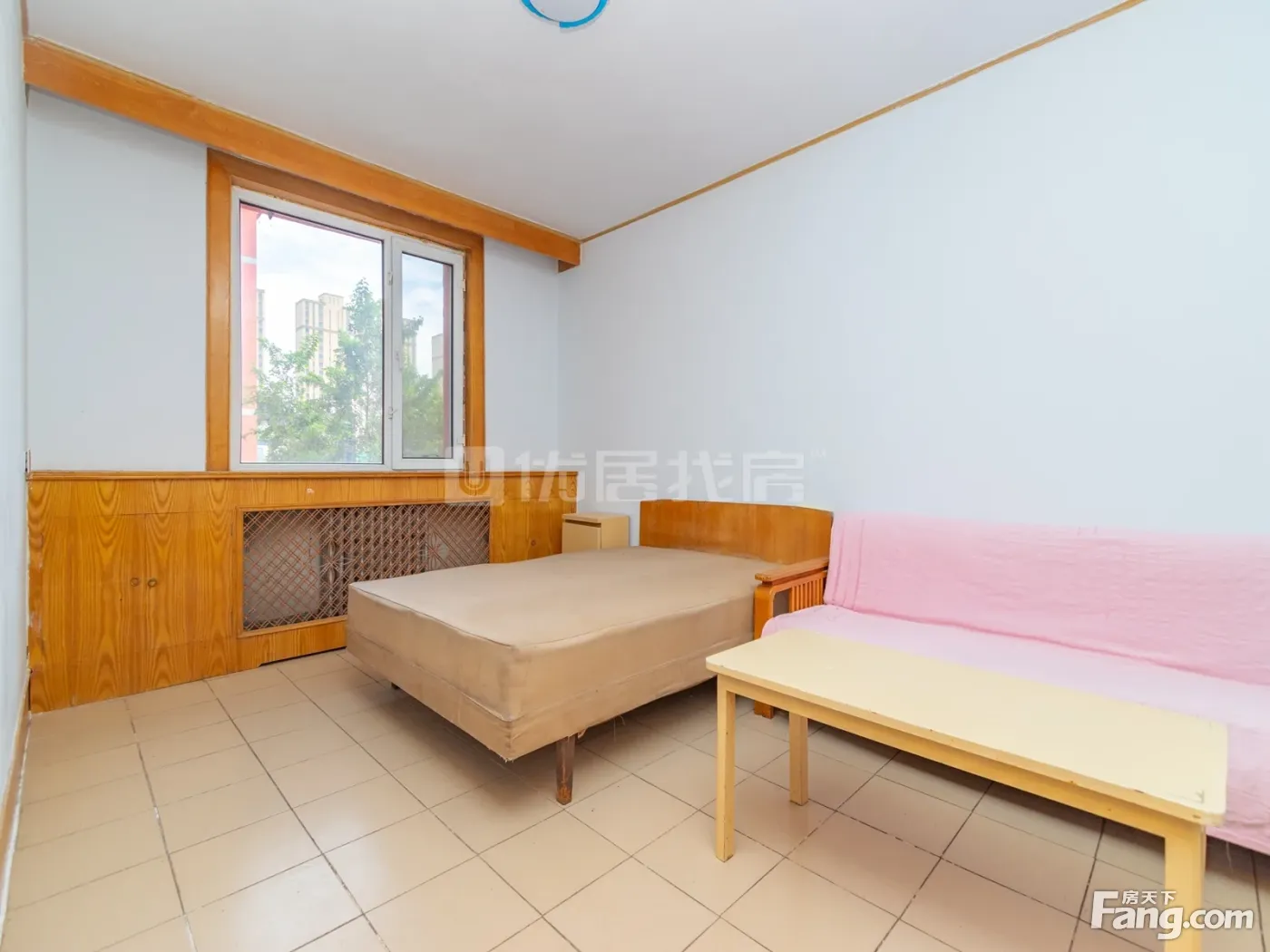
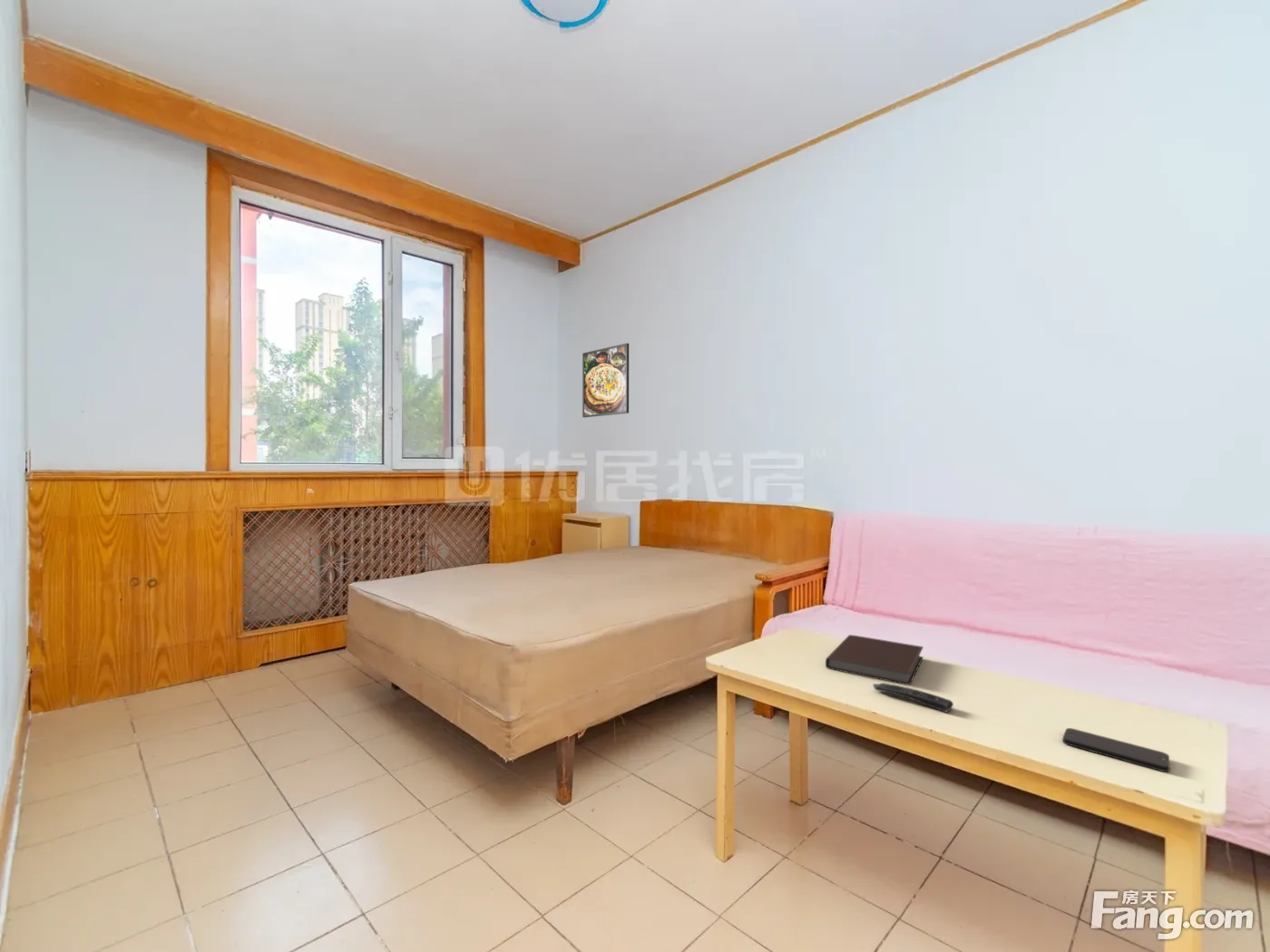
+ remote control [872,682,954,714]
+ smartphone [1061,727,1171,772]
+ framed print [581,342,630,418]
+ notebook [825,634,924,686]
